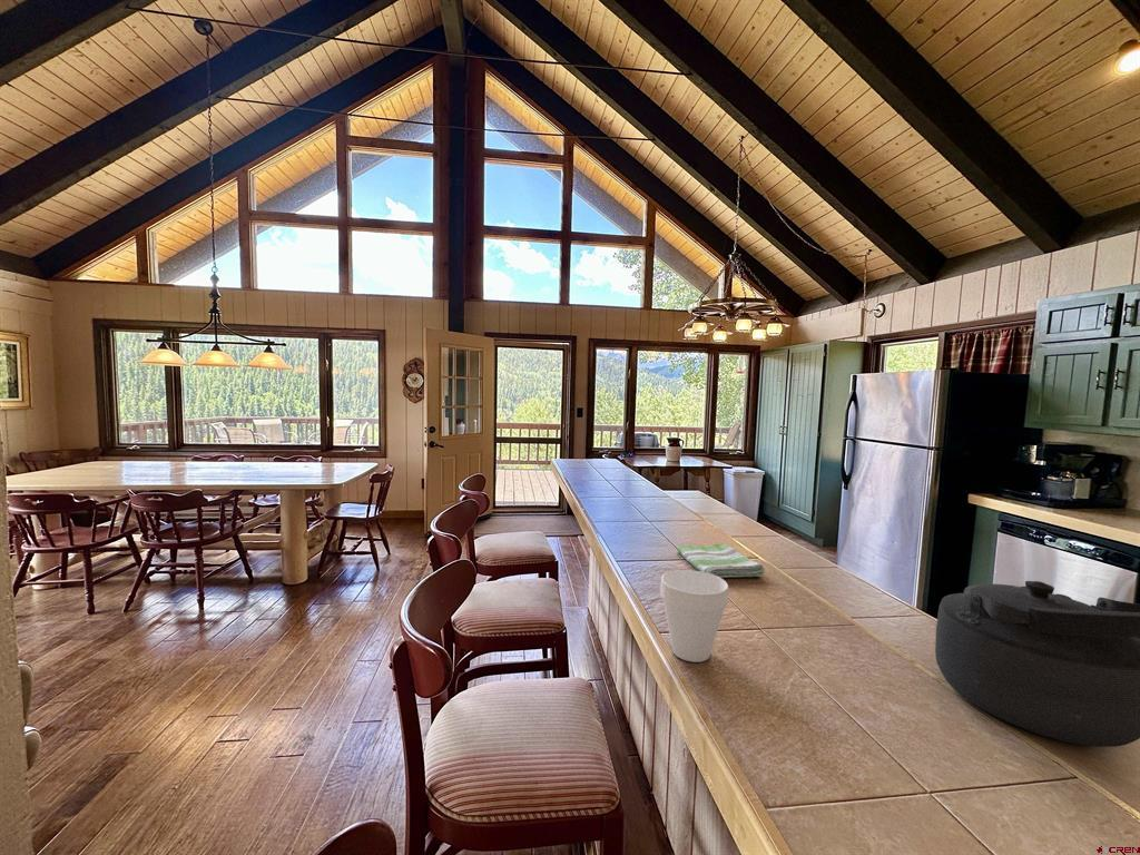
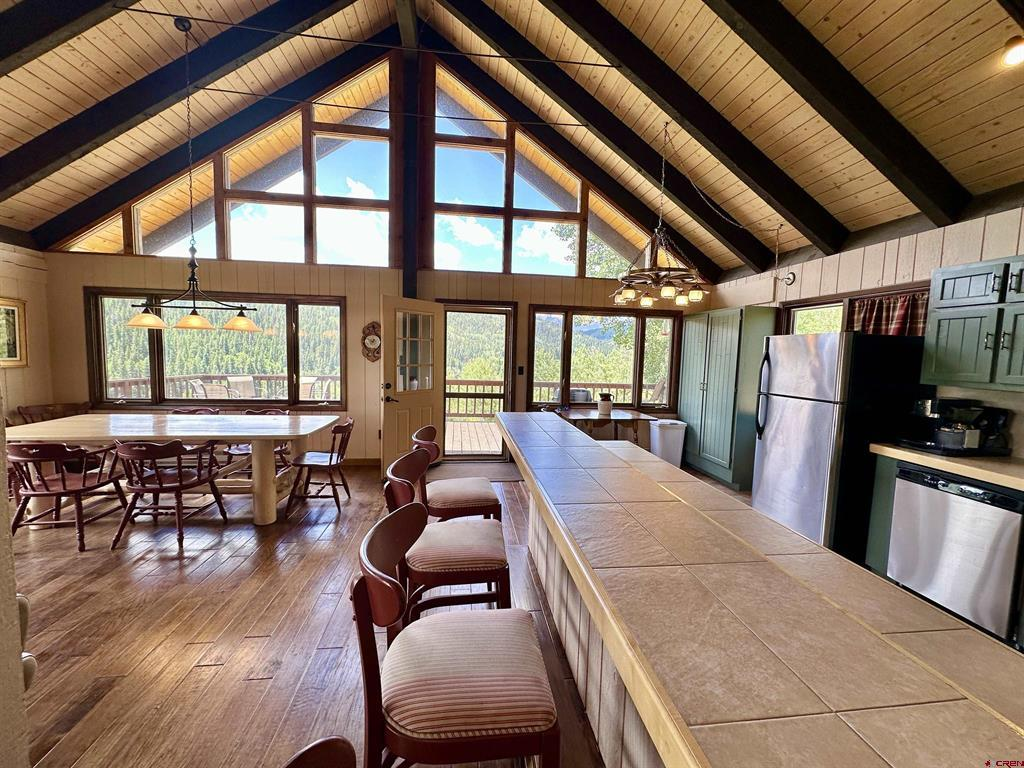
- kettle [934,580,1140,748]
- cup [659,569,729,664]
- dish towel [676,542,766,579]
